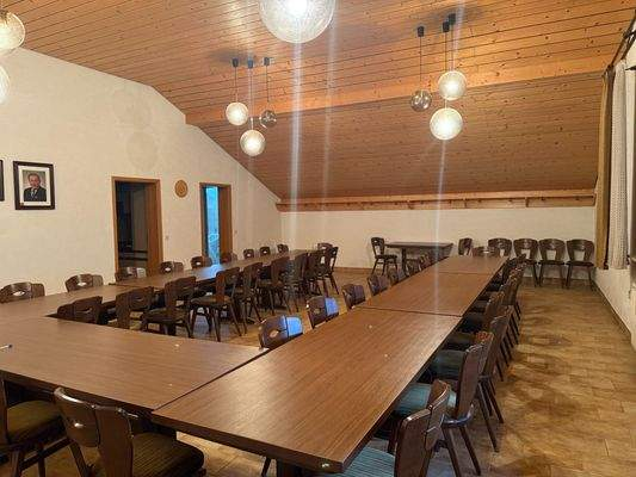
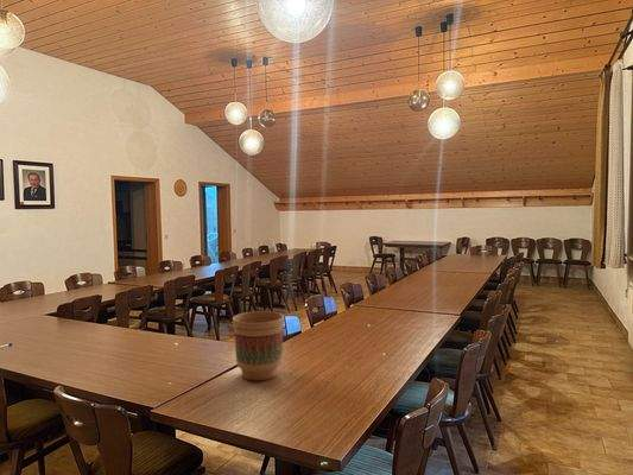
+ flower pot [232,310,285,382]
